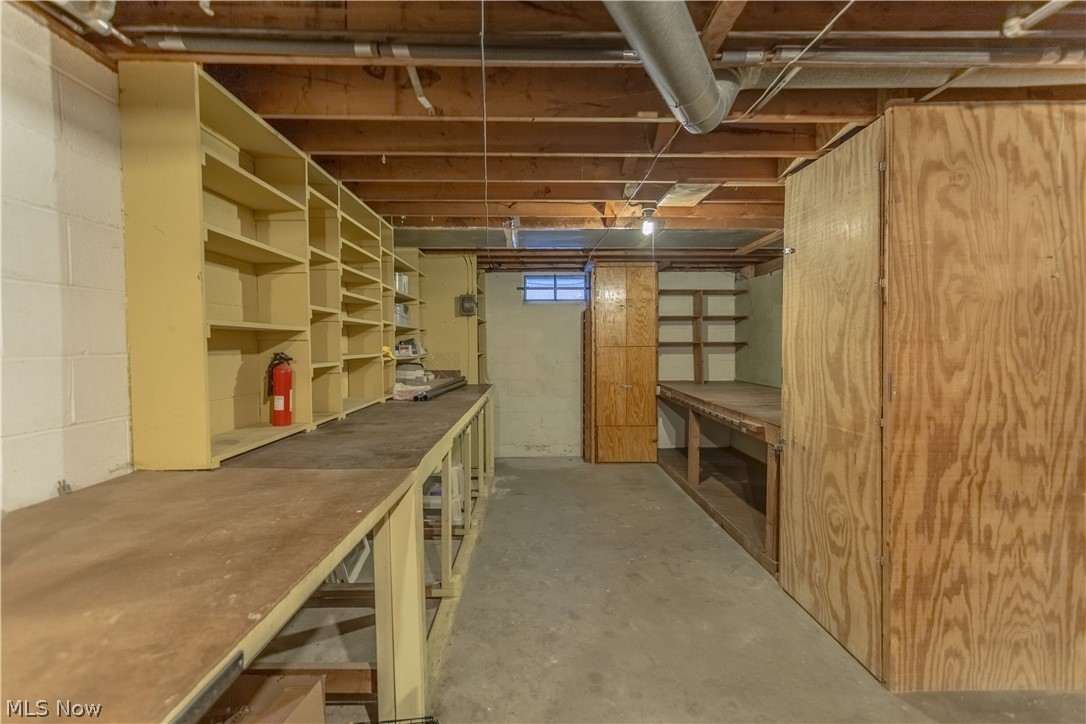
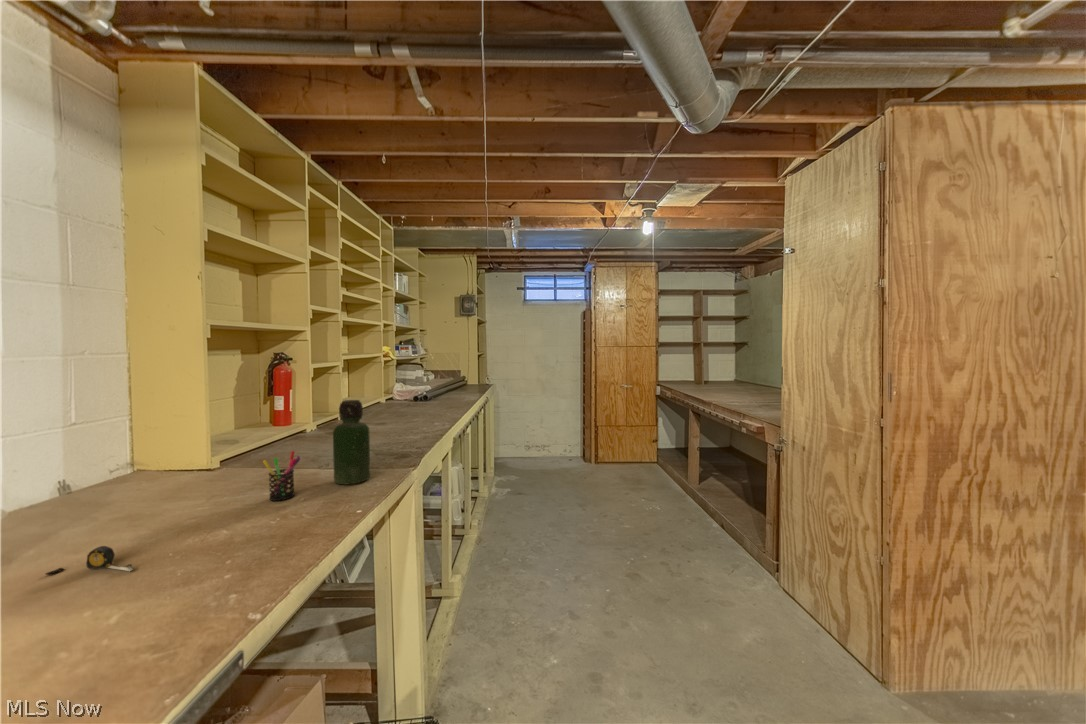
+ bottle [332,399,371,485]
+ tape measure [44,545,136,576]
+ pen holder [262,450,301,502]
